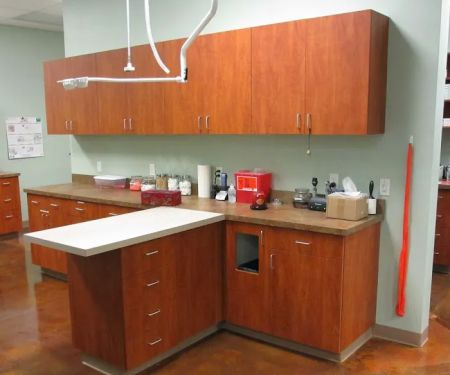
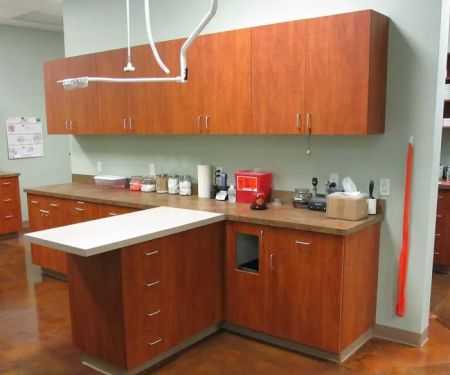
- tissue box [140,189,183,207]
